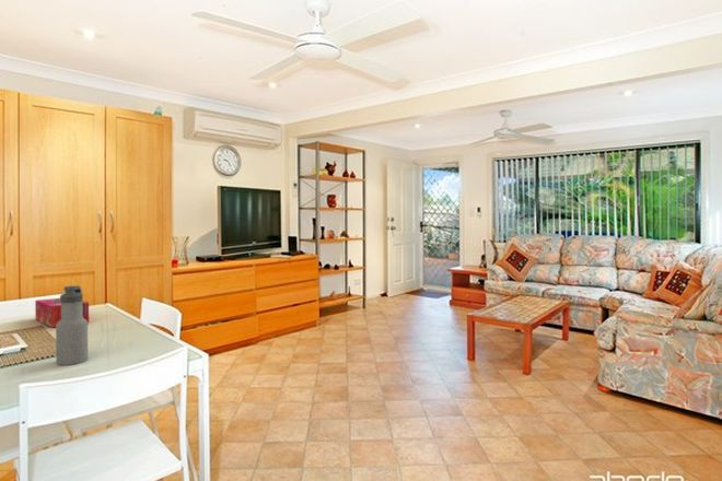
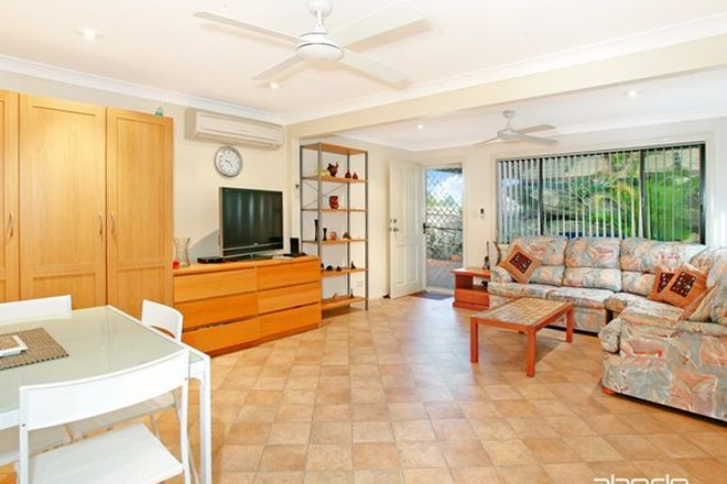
- tissue box [34,297,90,328]
- water bottle [55,284,89,366]
